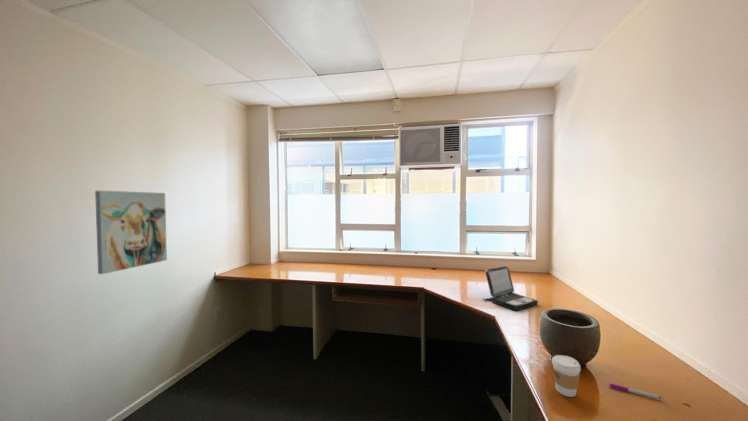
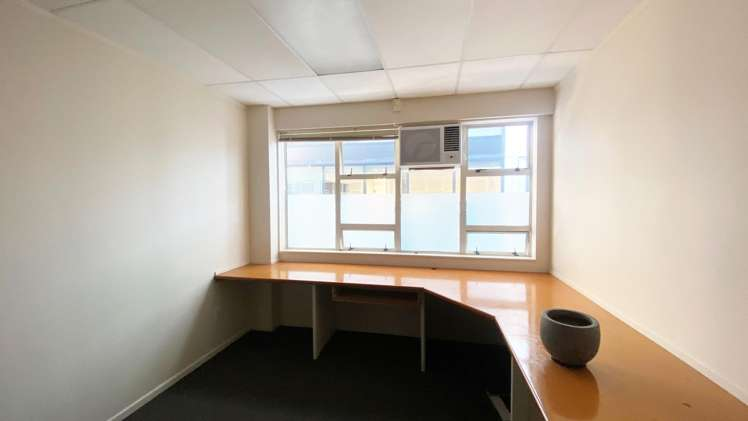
- laptop [482,265,539,311]
- coffee cup [551,354,582,398]
- pen [609,382,662,400]
- wall art [94,190,168,275]
